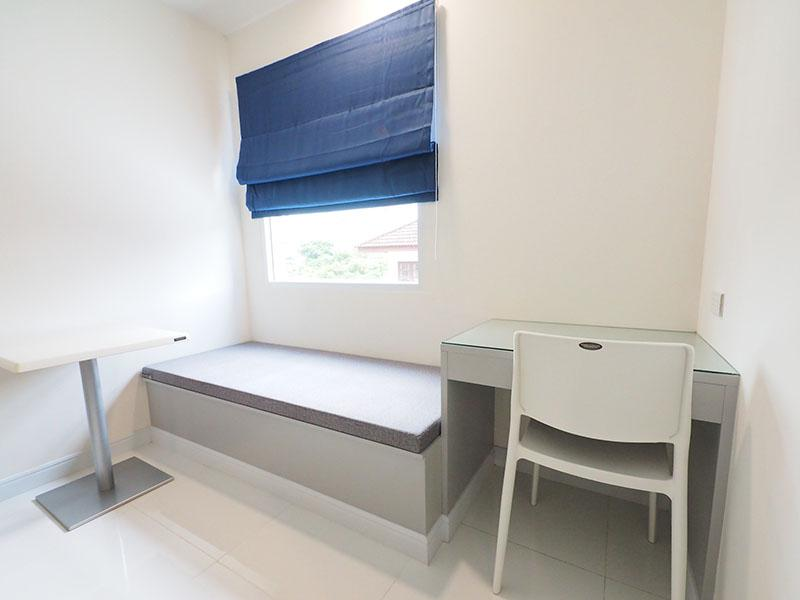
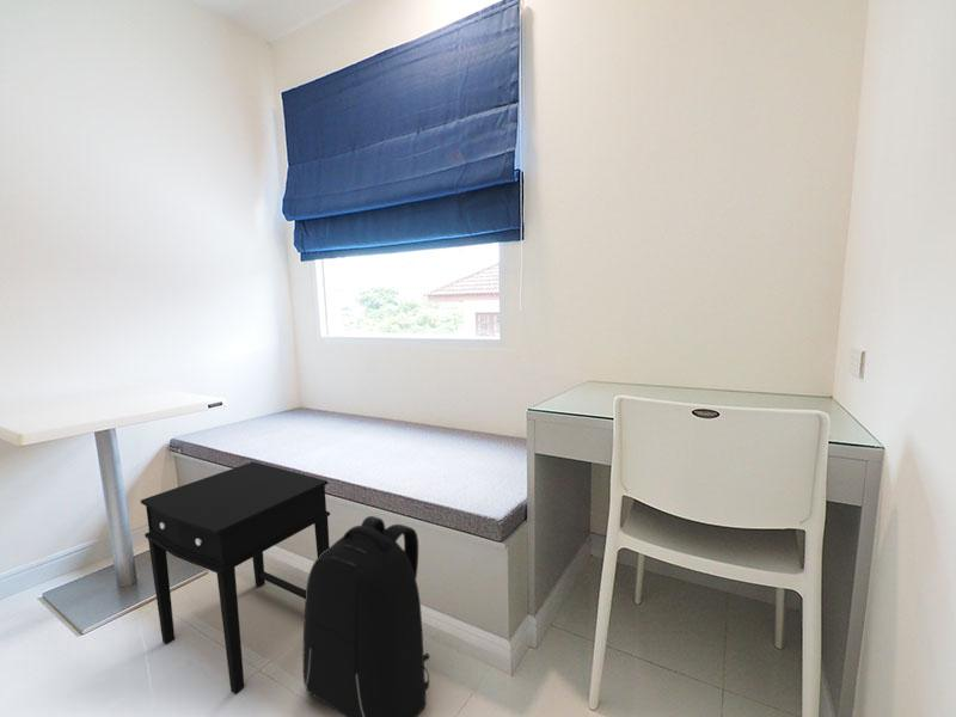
+ backpack [302,515,430,717]
+ side table [140,461,331,694]
